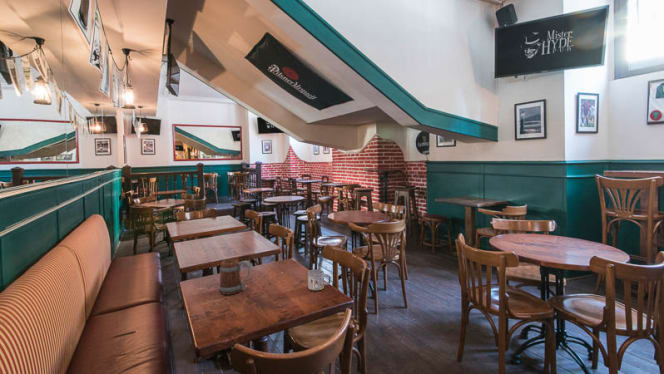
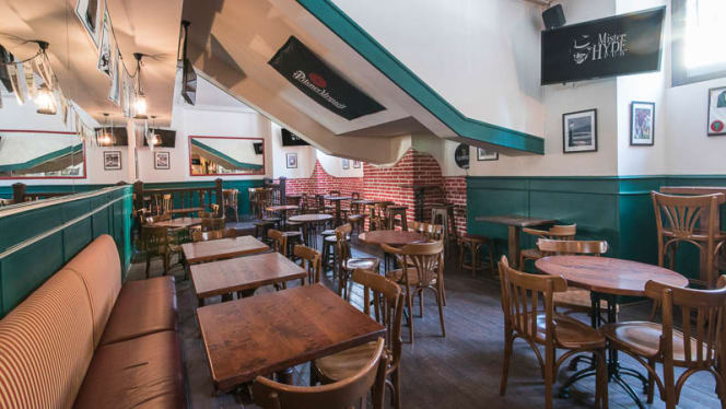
- mug [307,269,332,291]
- beer mug [218,258,252,296]
